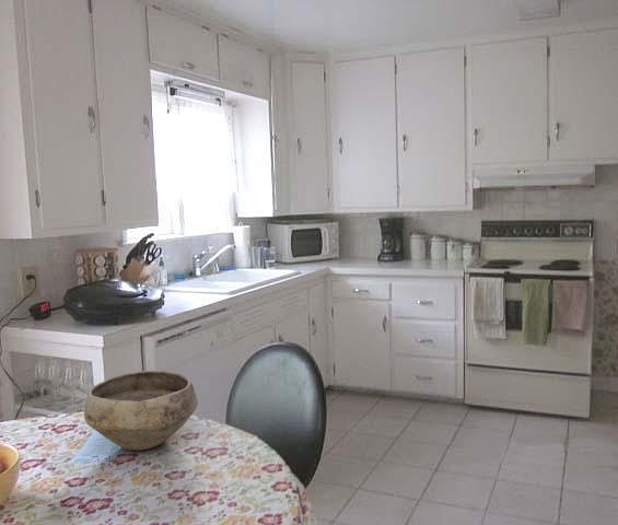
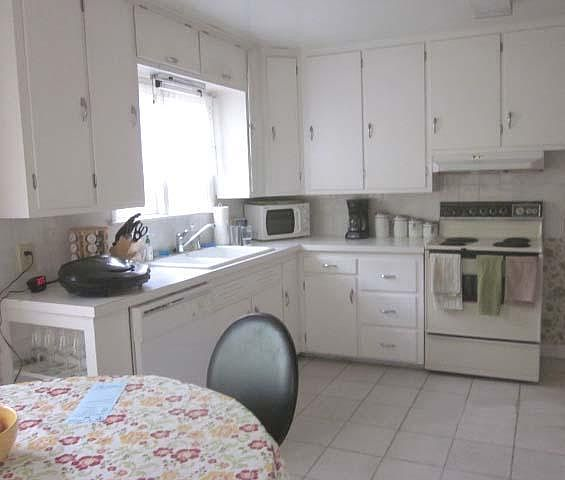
- bowl [83,369,199,452]
